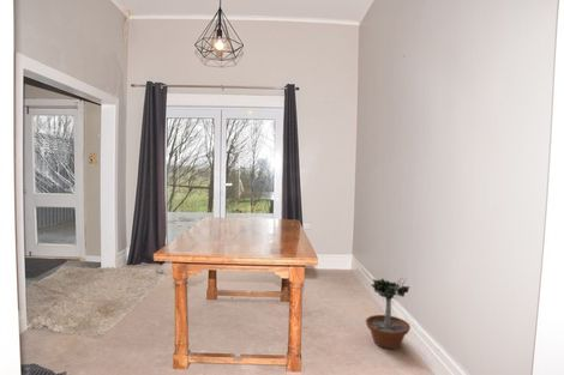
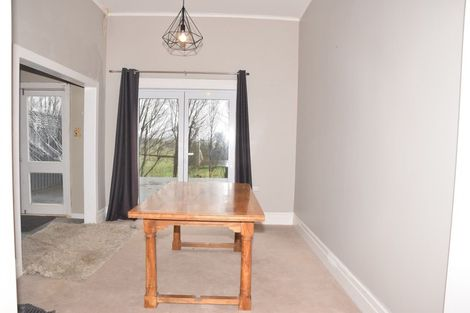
- potted tree [365,277,412,350]
